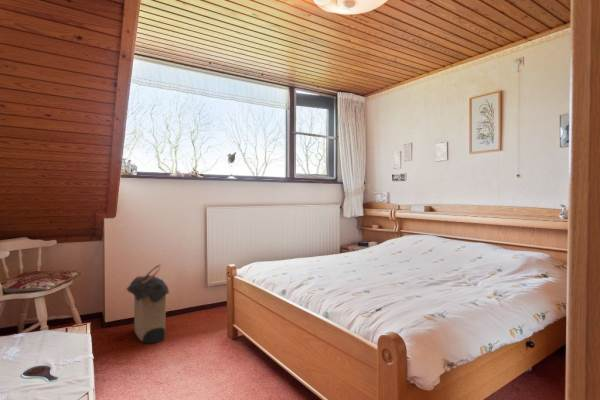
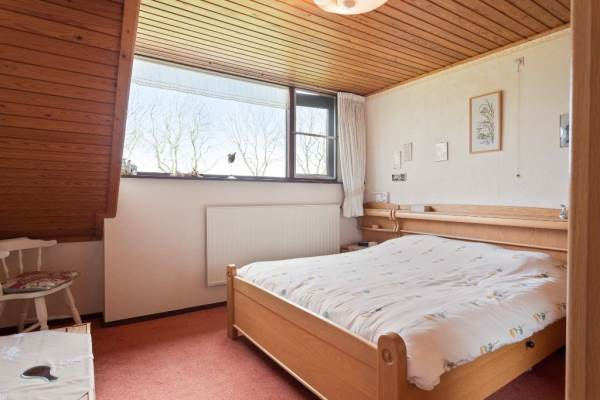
- laundry hamper [125,263,171,345]
